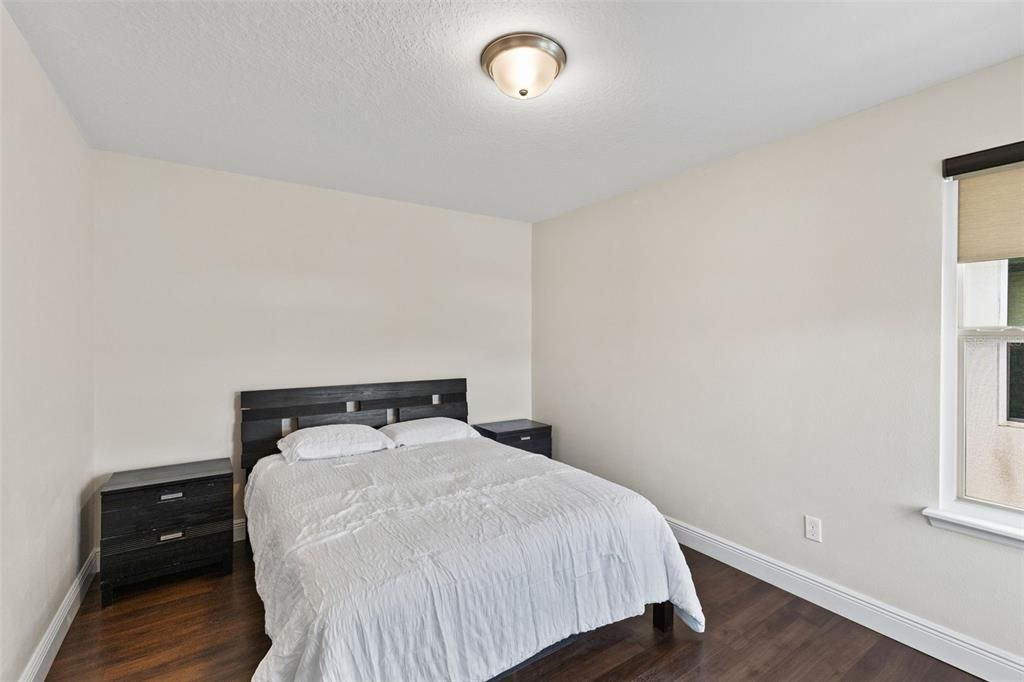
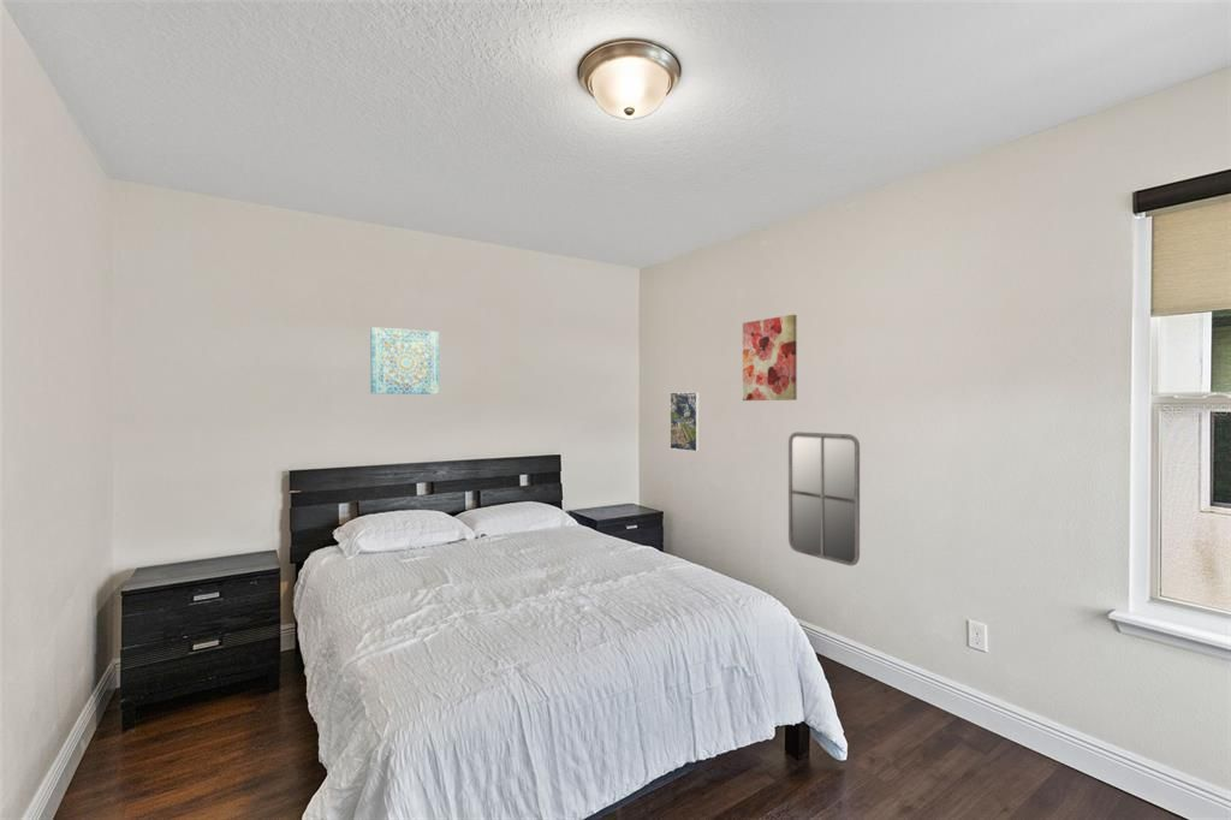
+ wall art [369,326,440,396]
+ home mirror [787,430,861,568]
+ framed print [668,391,701,452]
+ wall art [742,314,798,402]
